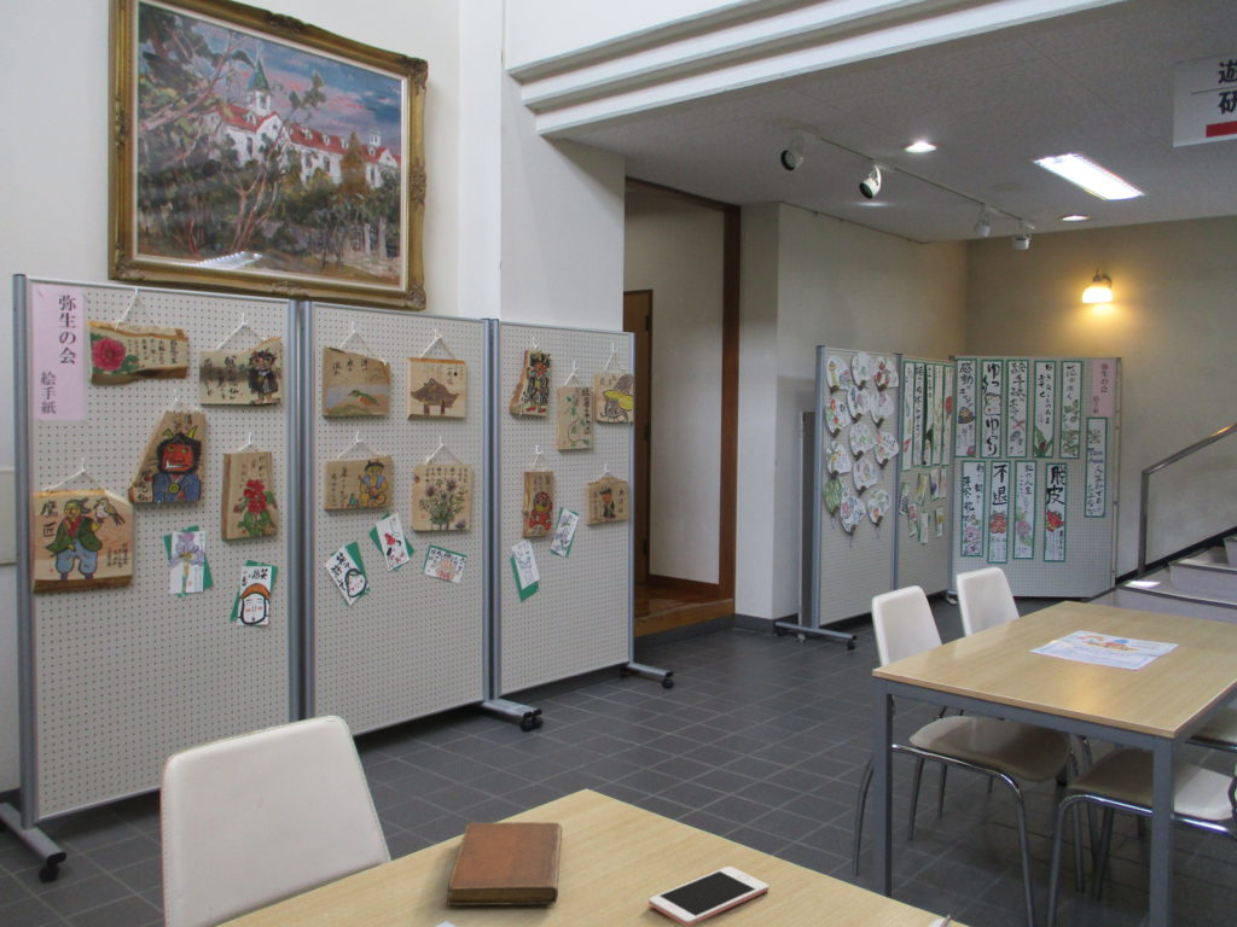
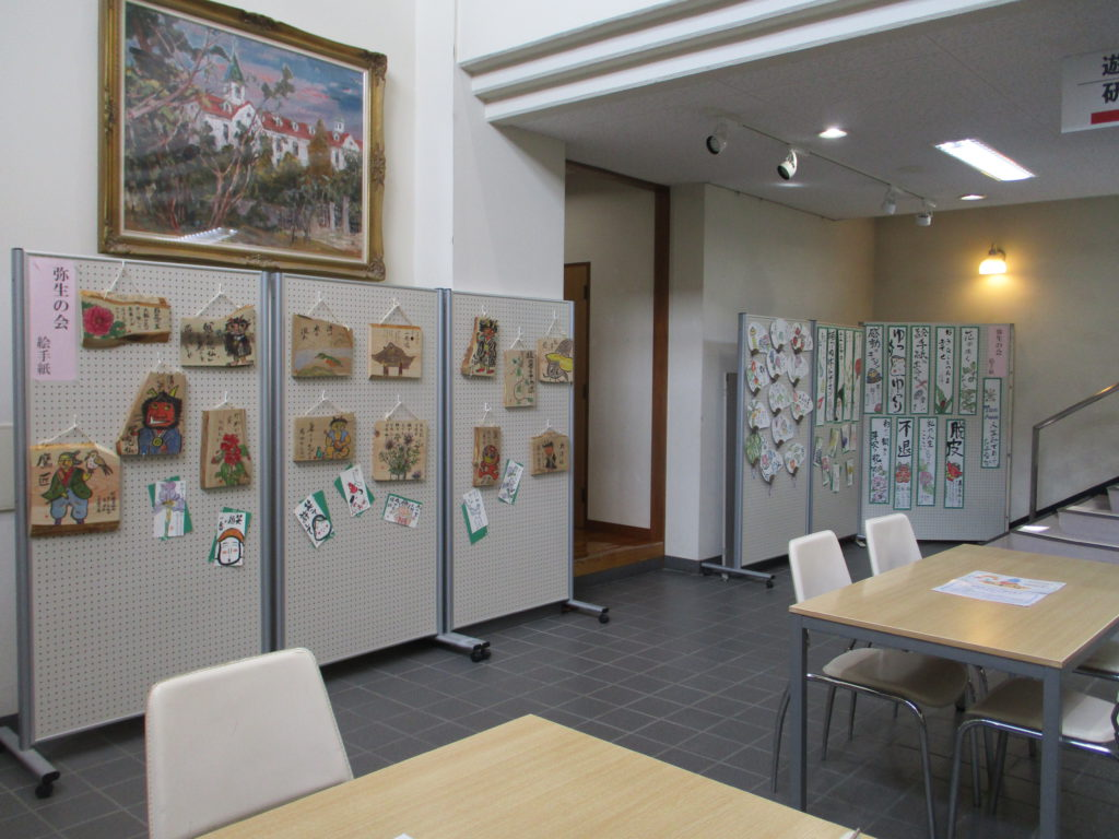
- notebook [446,821,563,906]
- cell phone [647,865,770,927]
